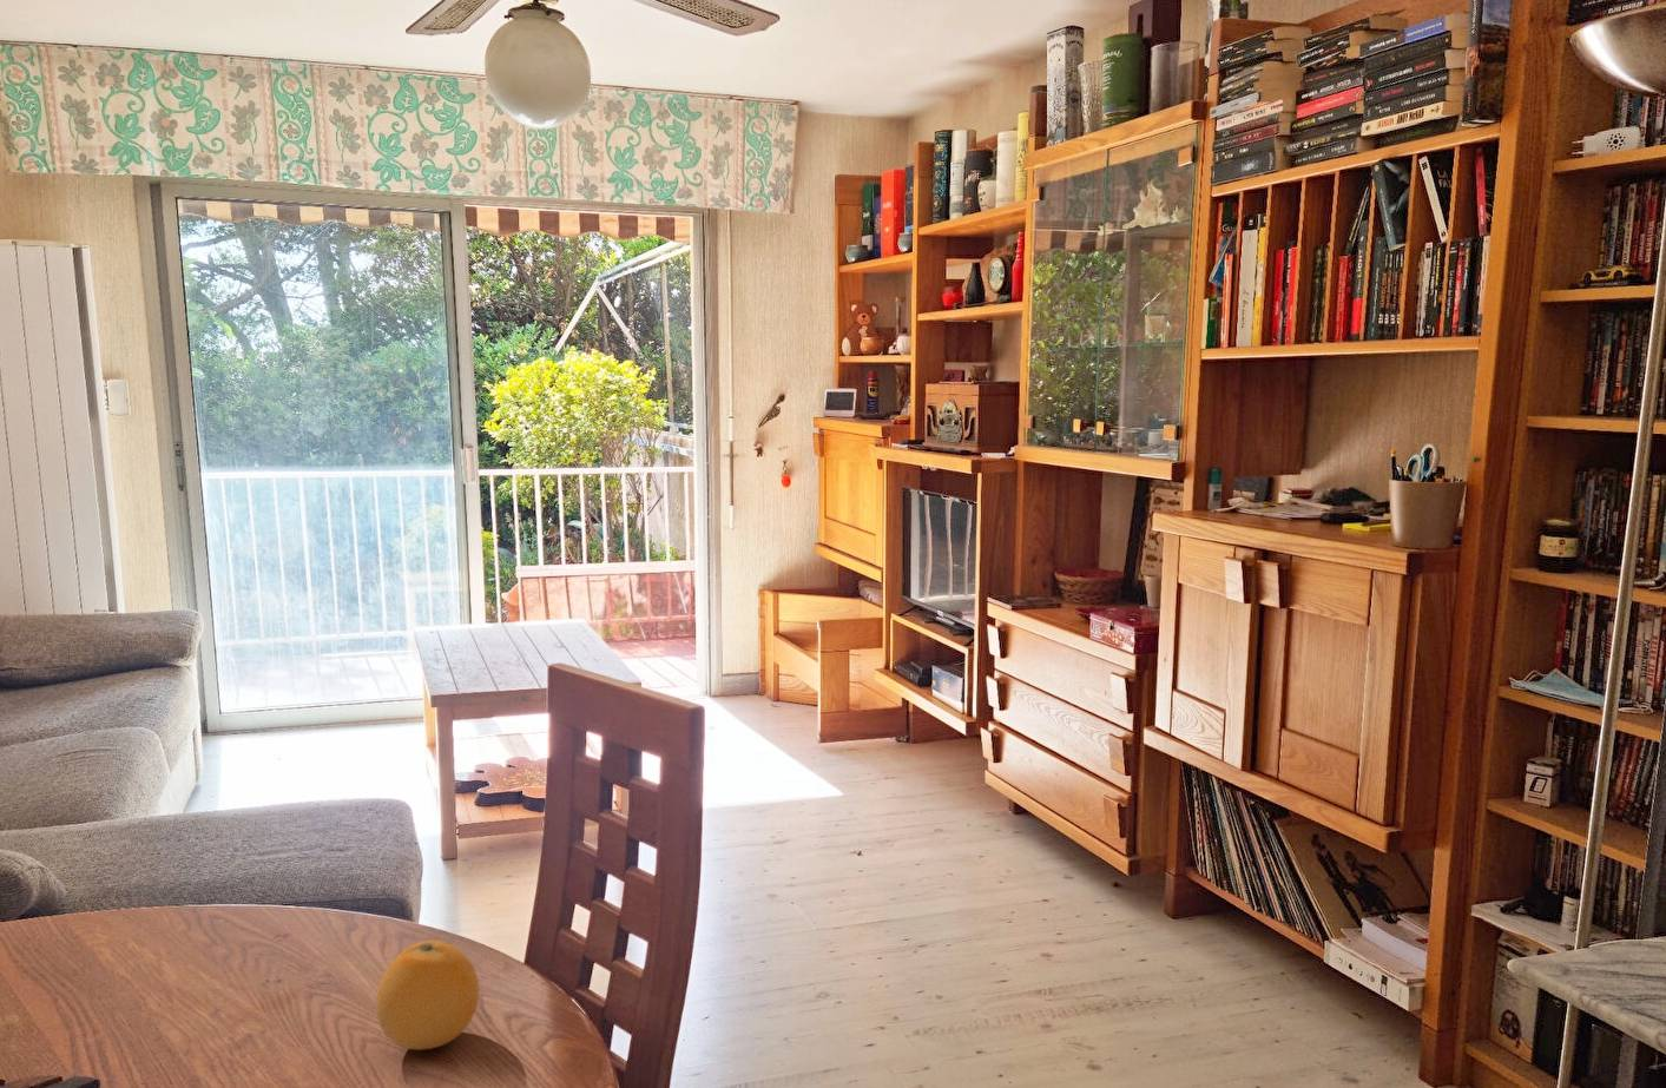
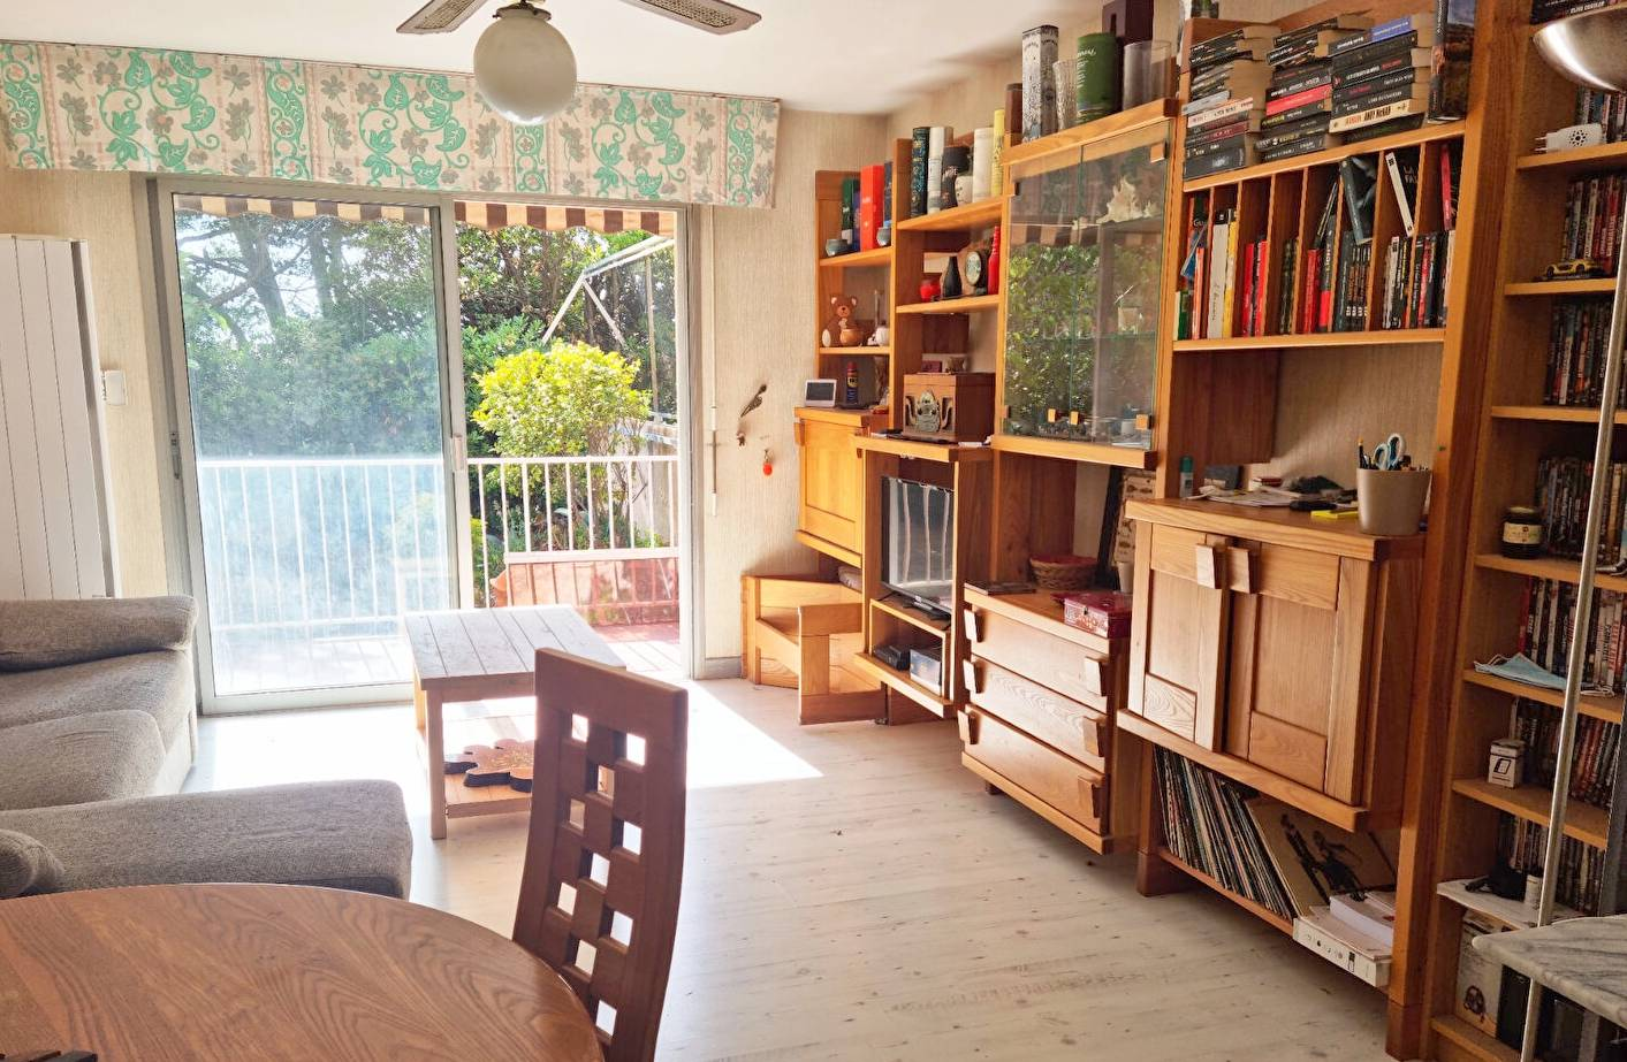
- fruit [375,940,480,1050]
